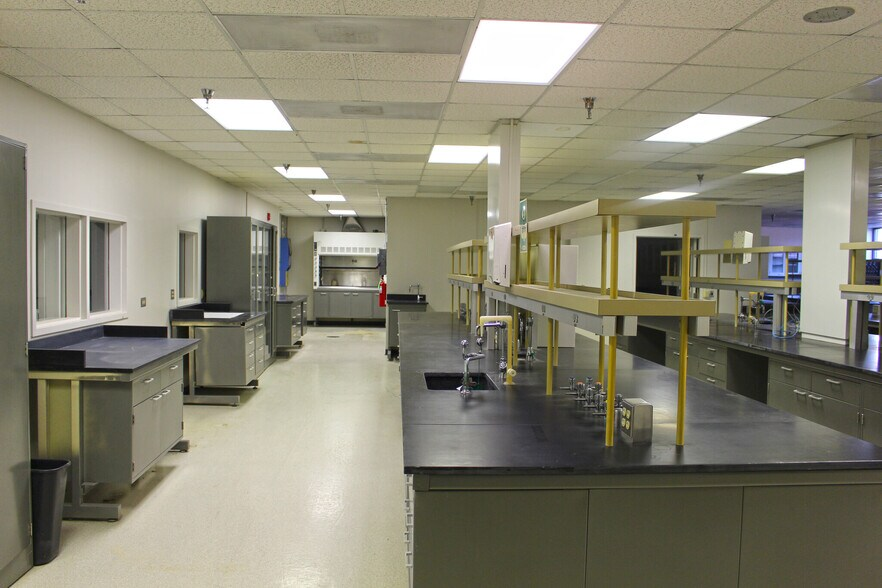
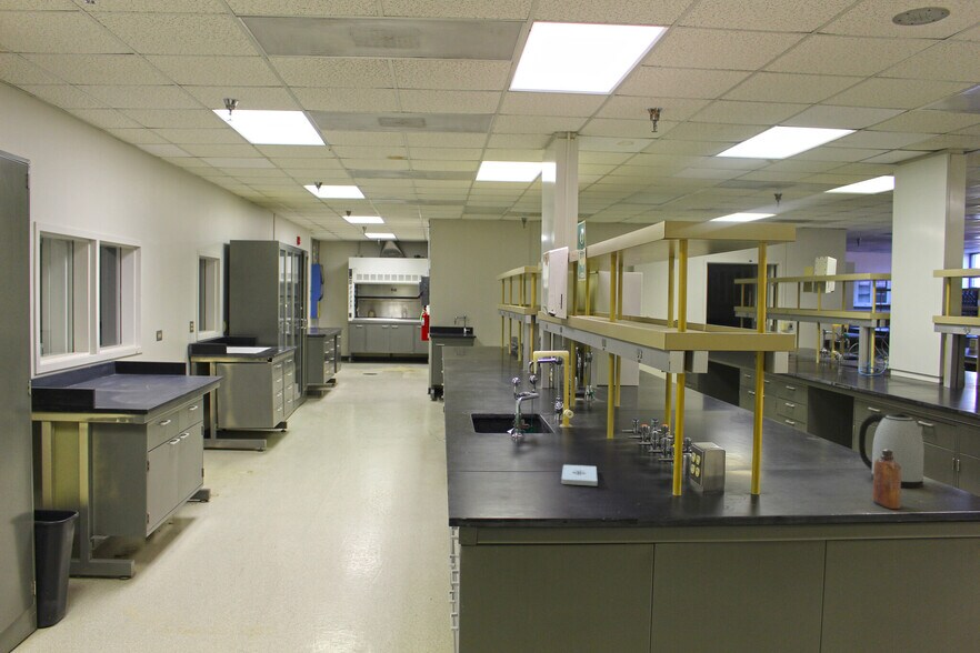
+ flask [871,450,902,510]
+ notepad [560,464,598,486]
+ kettle [858,412,926,489]
